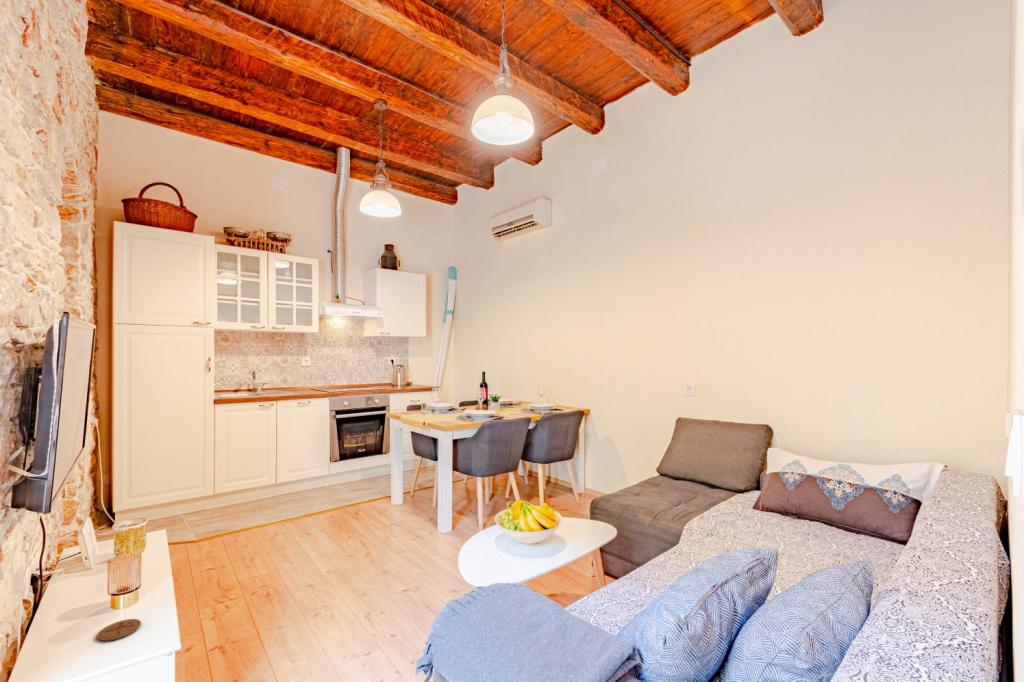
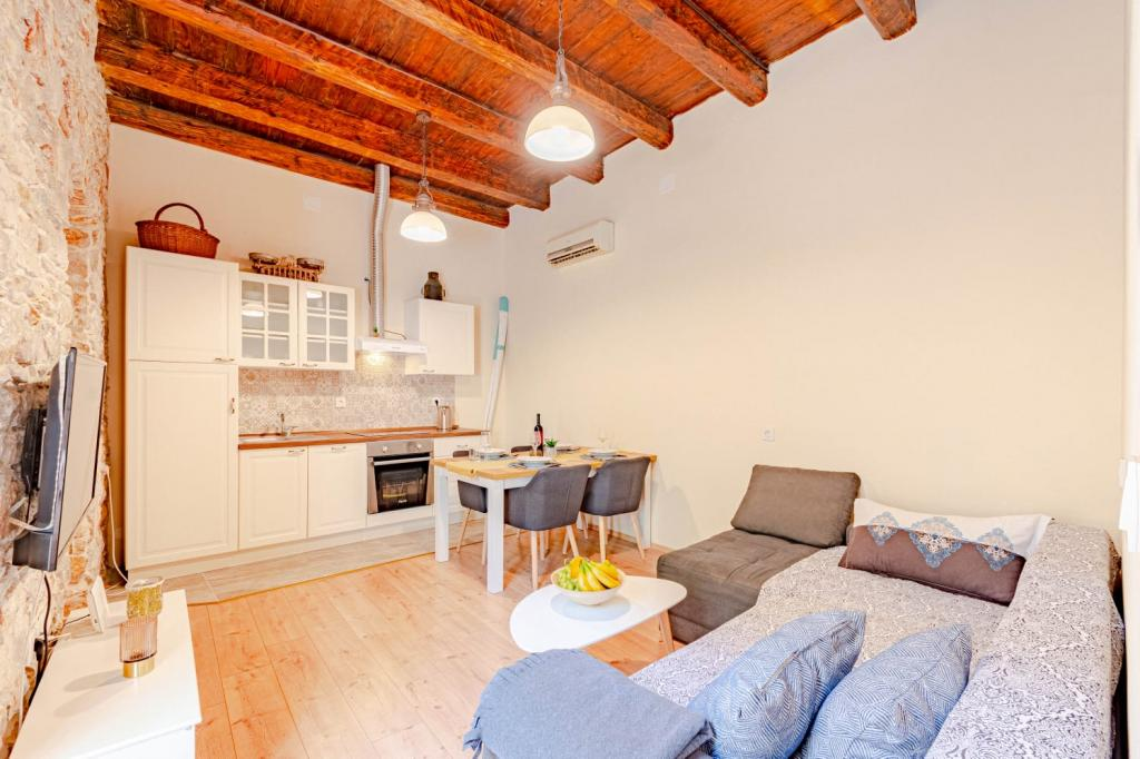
- coaster [96,618,142,642]
